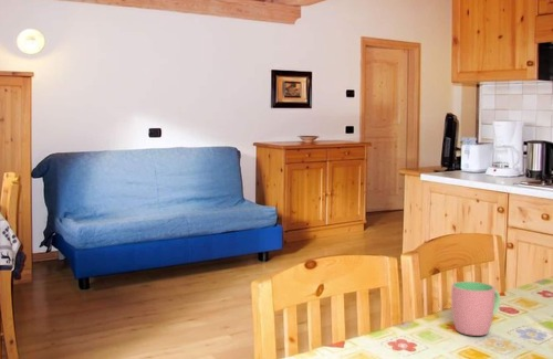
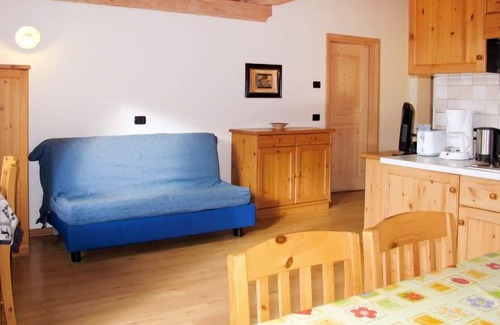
- cup [450,281,501,337]
